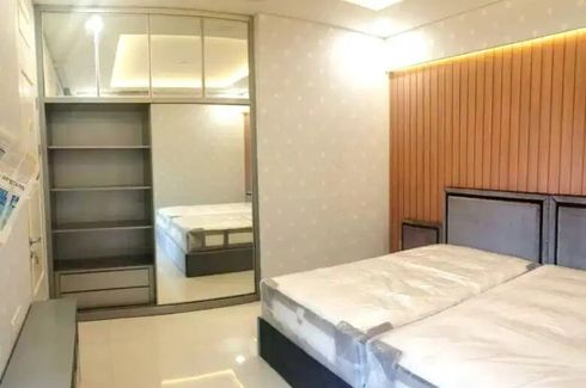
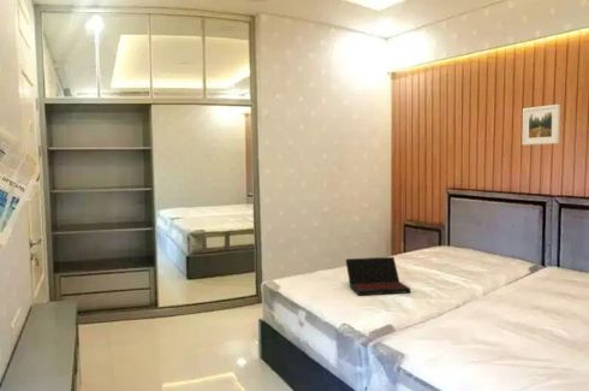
+ laptop [345,256,411,297]
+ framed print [520,103,561,146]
